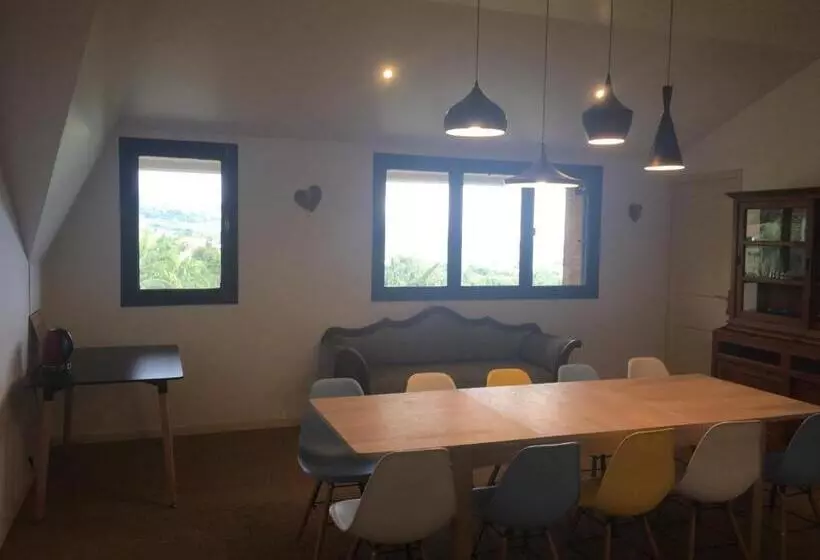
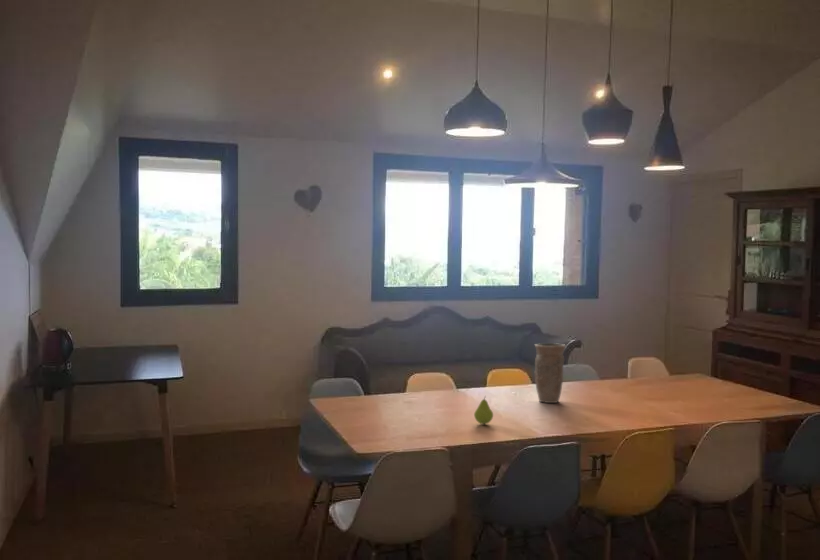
+ fruit [473,395,494,425]
+ vase [533,342,567,404]
